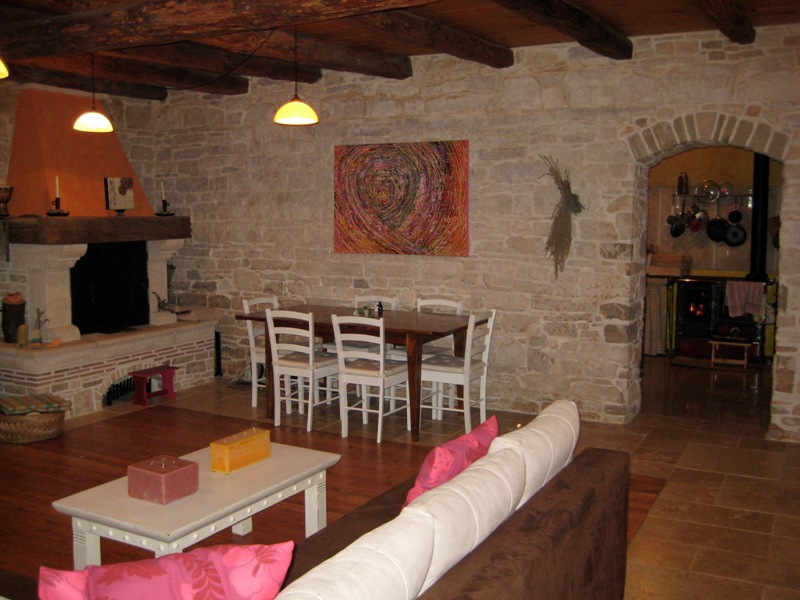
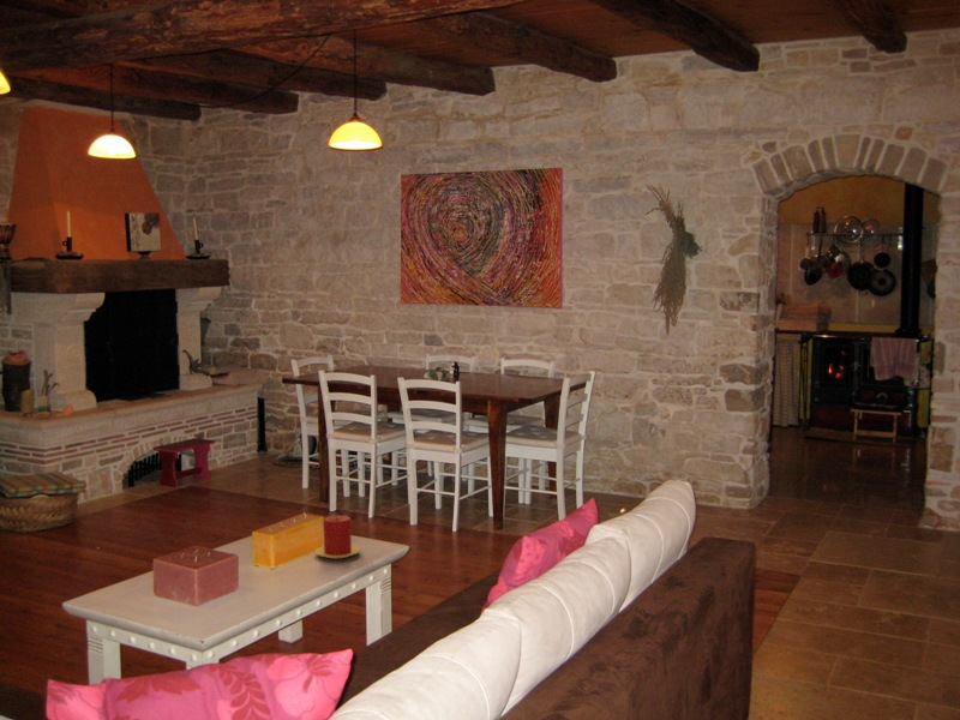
+ candle [314,515,361,560]
